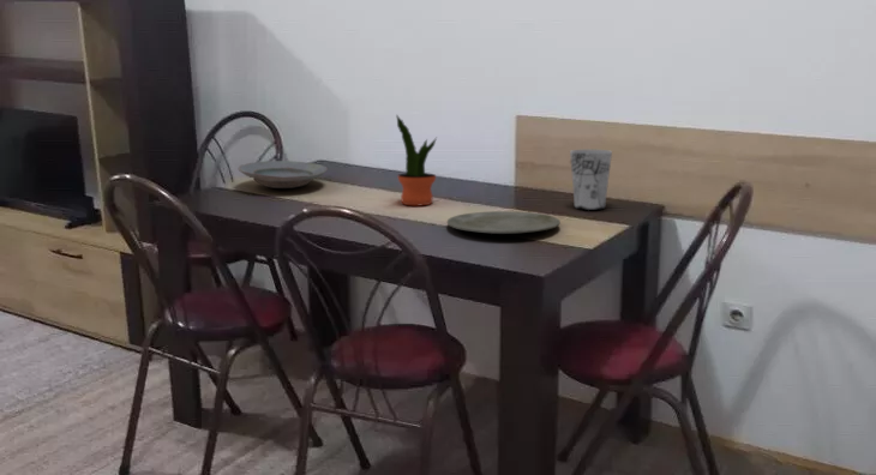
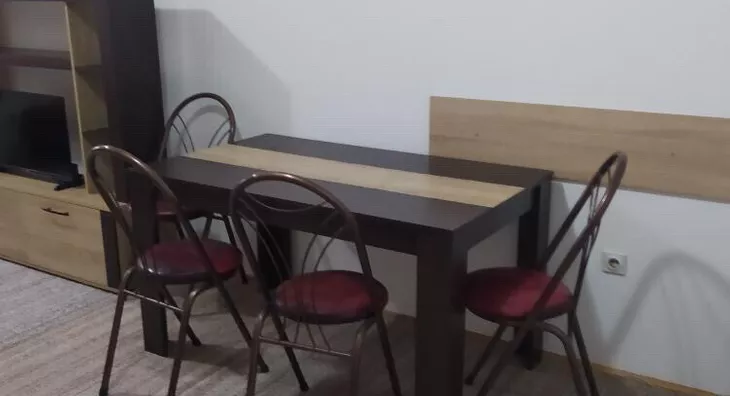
- plate [238,160,329,190]
- cup [569,149,613,211]
- plate [446,210,562,235]
- potted plant [395,113,438,206]
